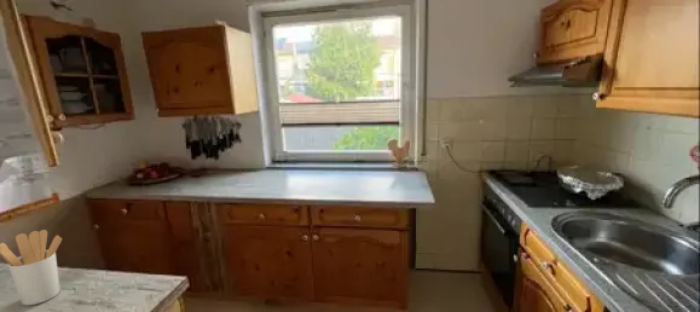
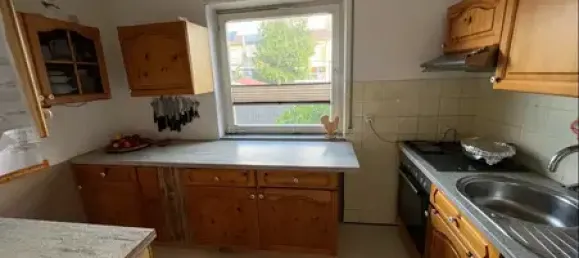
- utensil holder [0,229,63,306]
